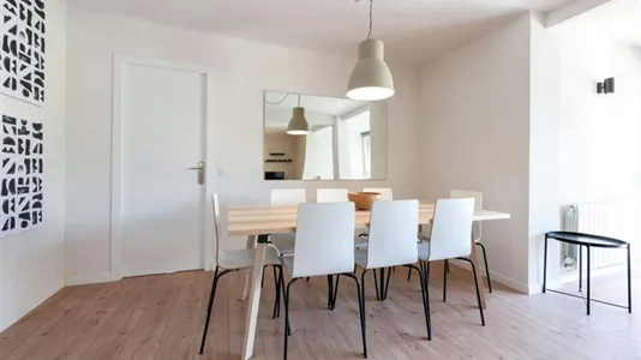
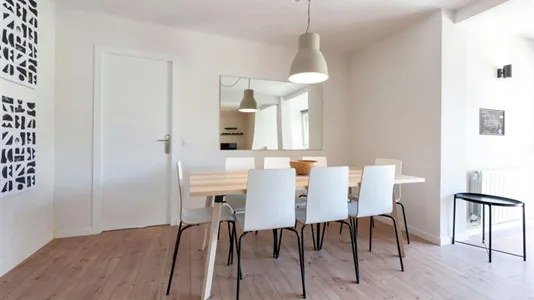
+ wall art [478,107,506,136]
